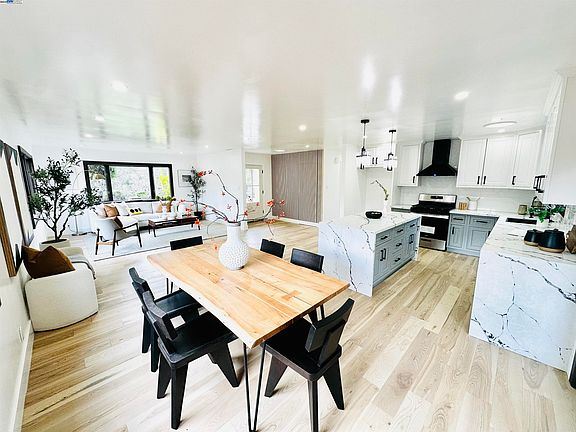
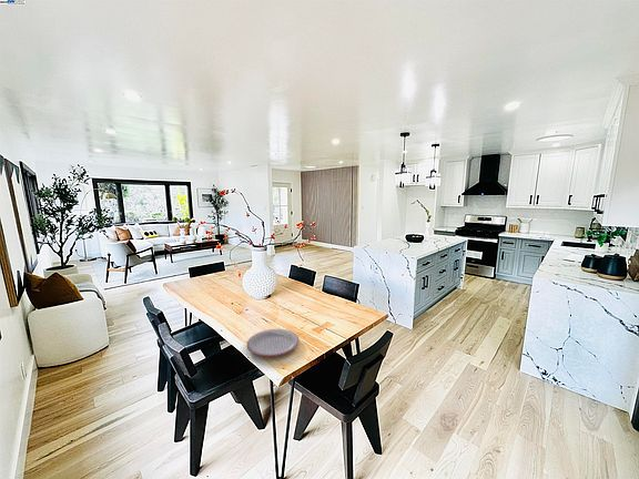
+ plate [246,328,300,358]
